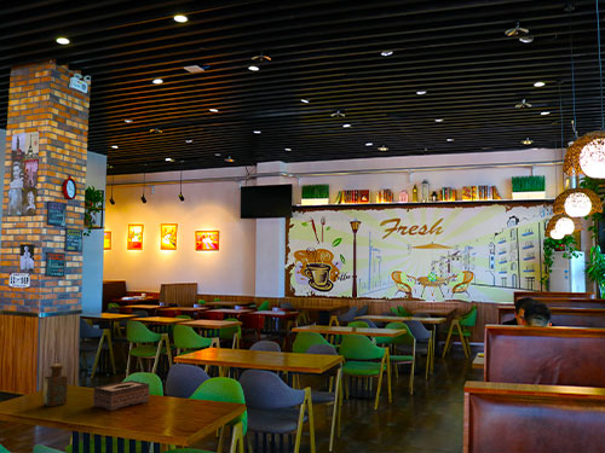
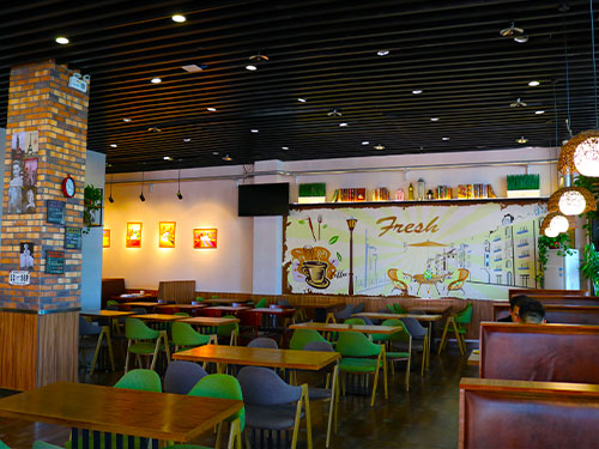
- bottle [42,362,69,407]
- tissue box [92,379,151,412]
